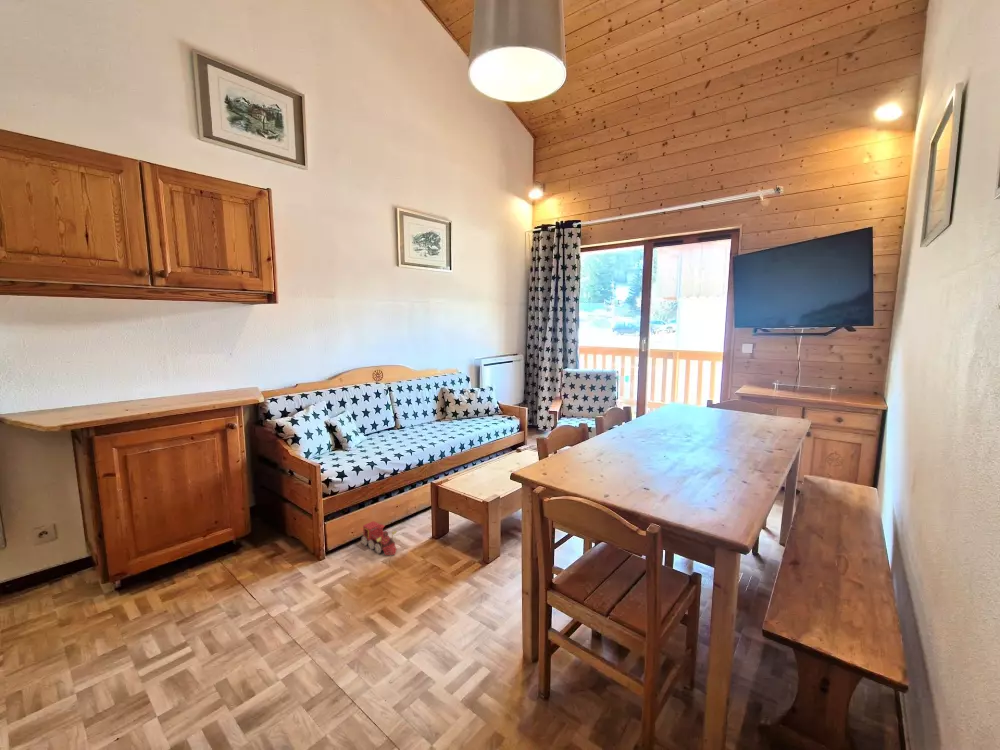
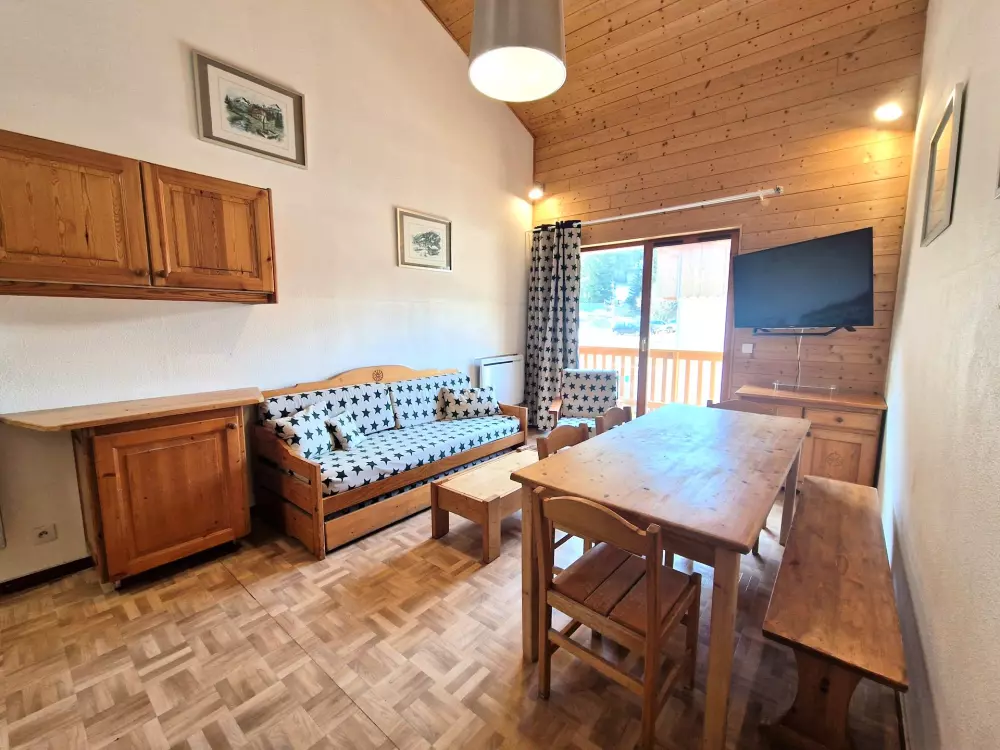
- toy train [361,520,398,556]
